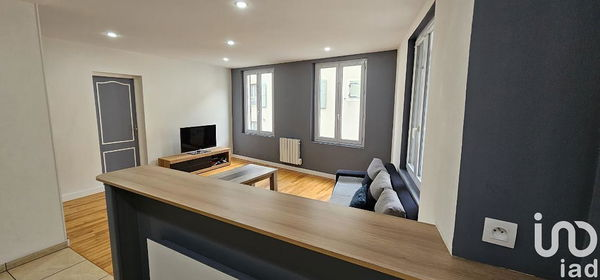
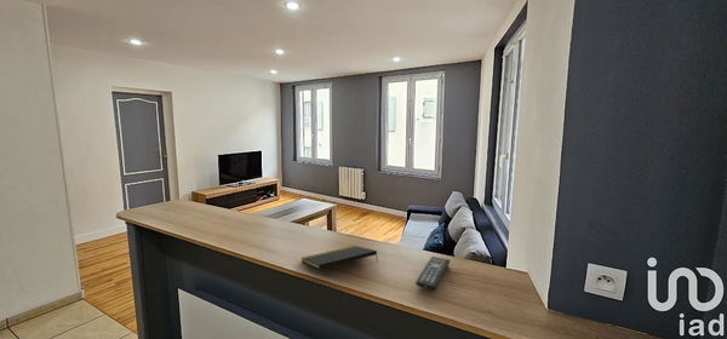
+ remote control [414,255,451,291]
+ notepad [300,245,379,270]
